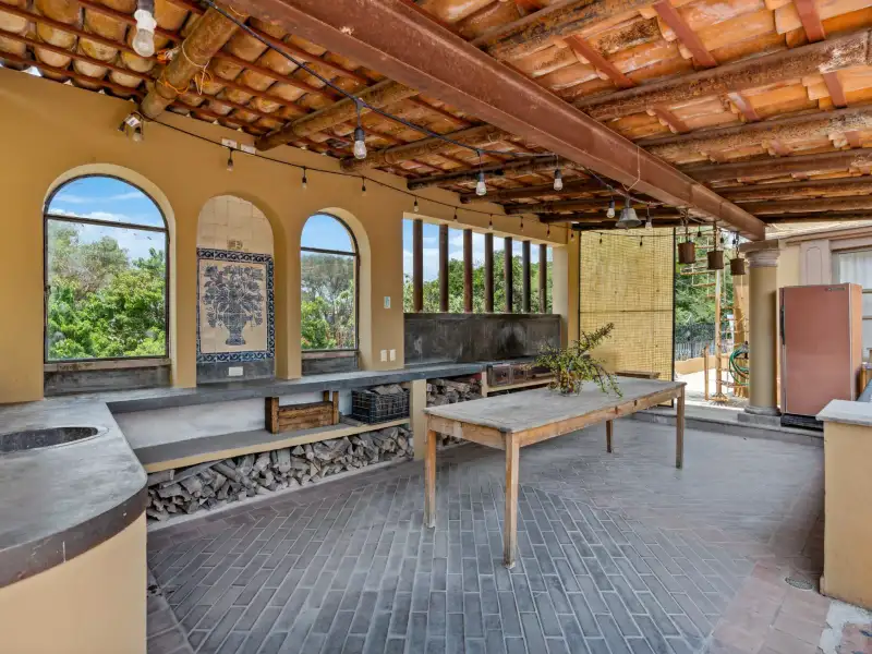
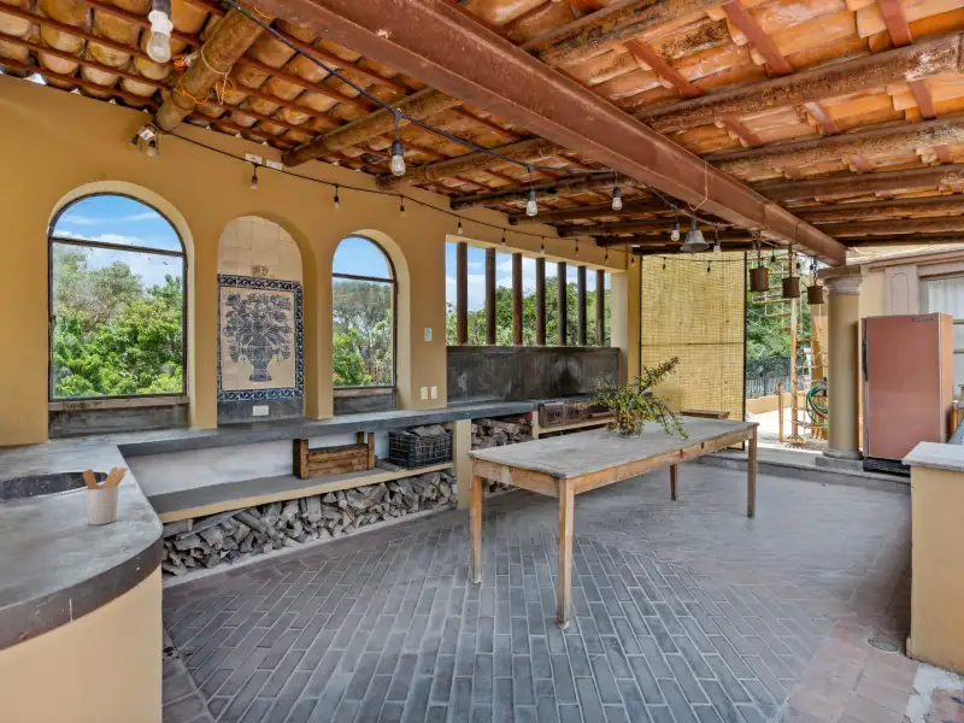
+ utensil holder [82,466,129,527]
